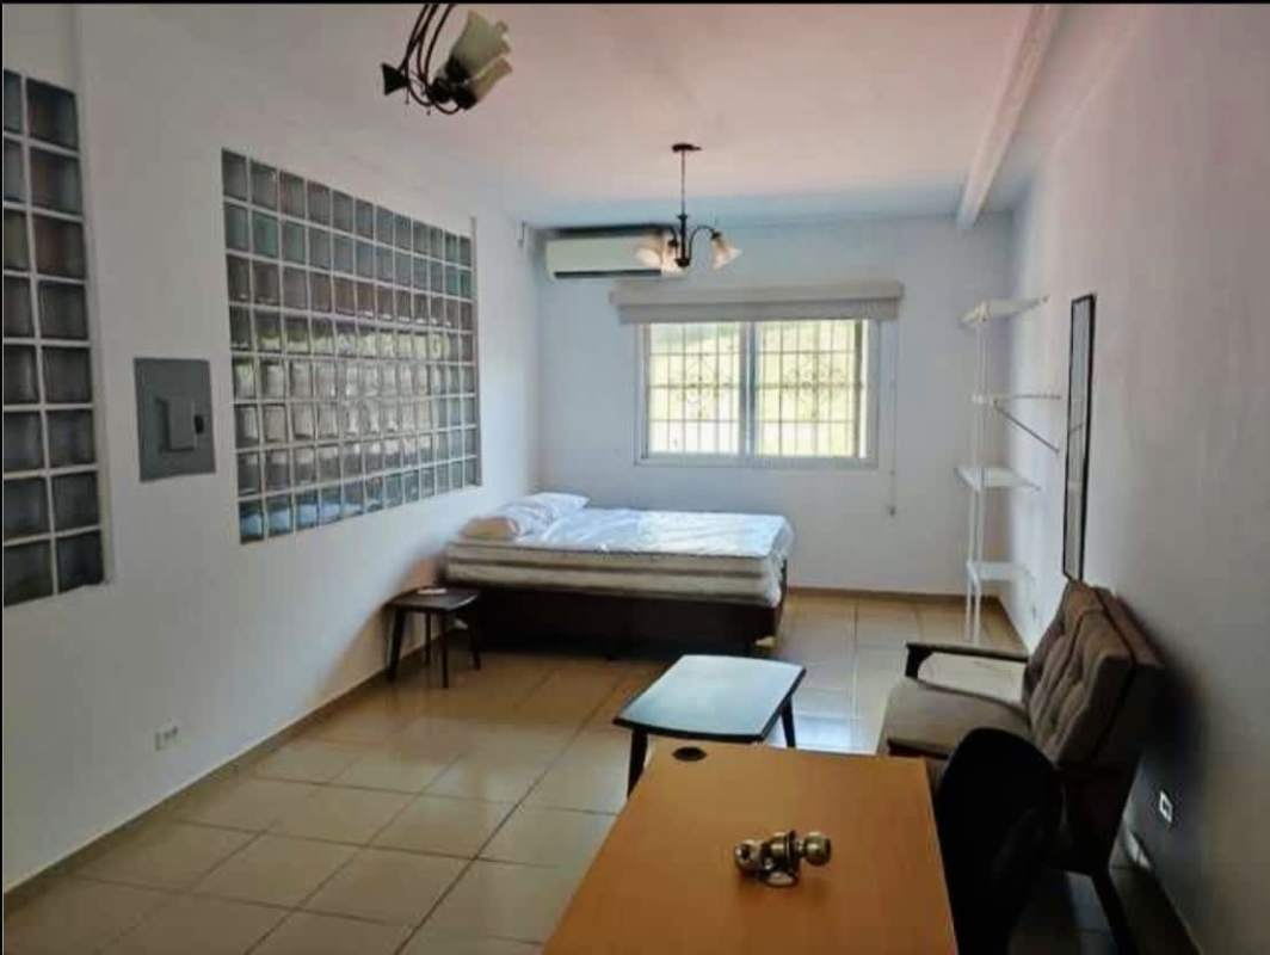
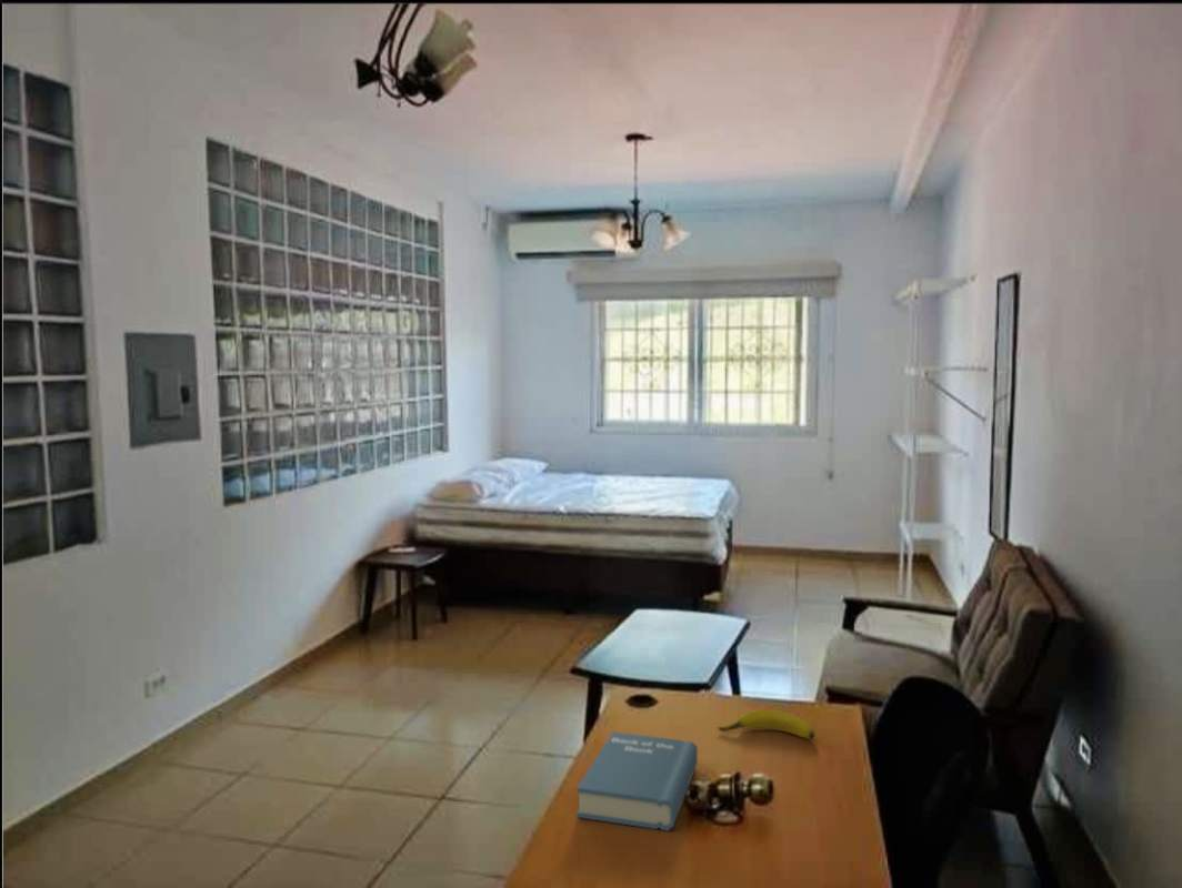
+ banana [717,709,815,740]
+ book [575,730,699,831]
